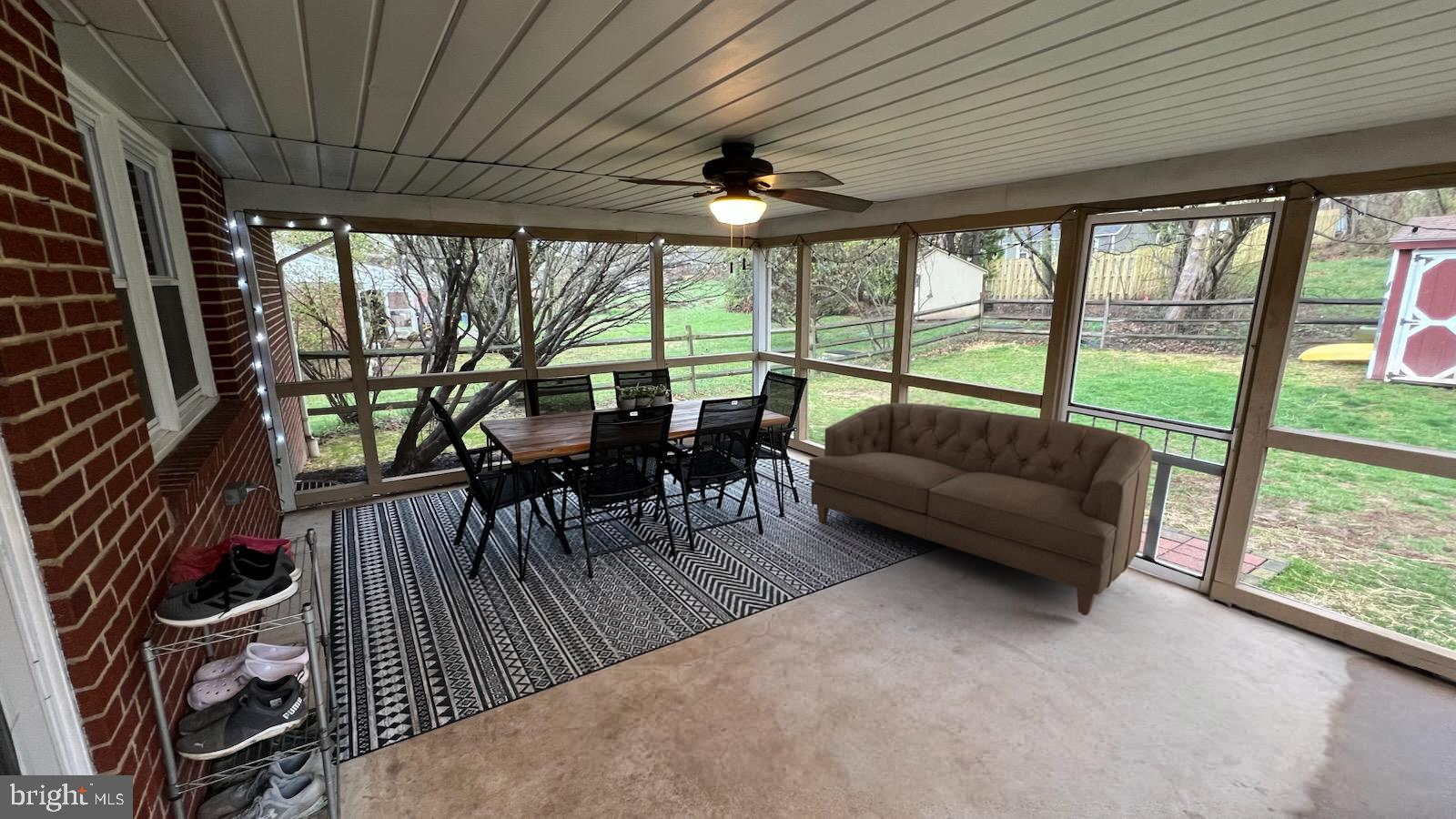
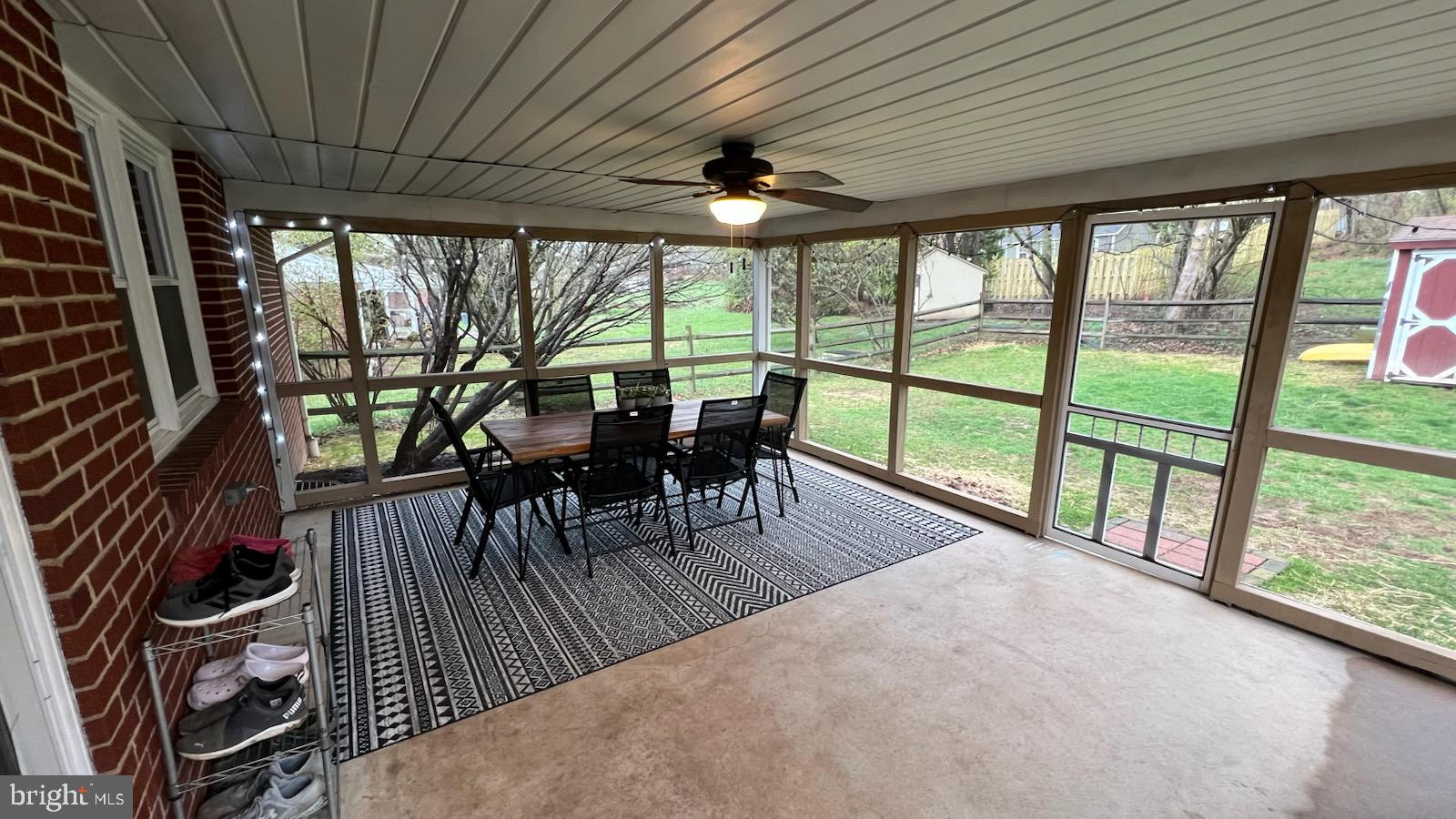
- sofa [807,402,1153,616]
